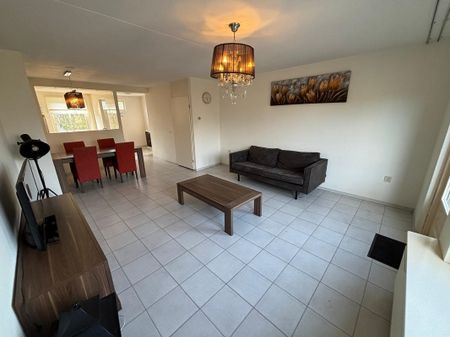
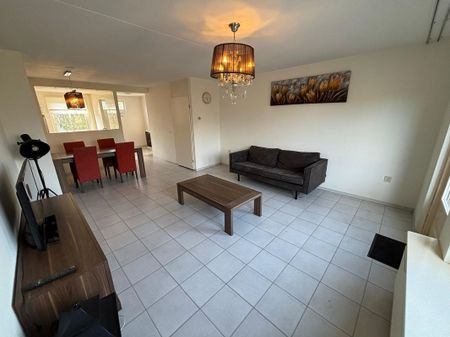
+ remote control [24,264,78,292]
